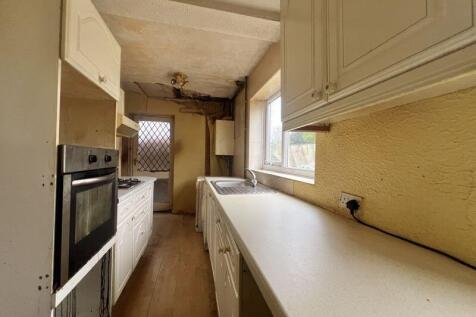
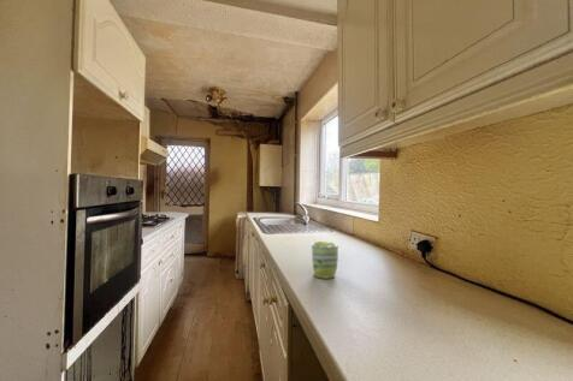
+ mug [311,240,339,280]
